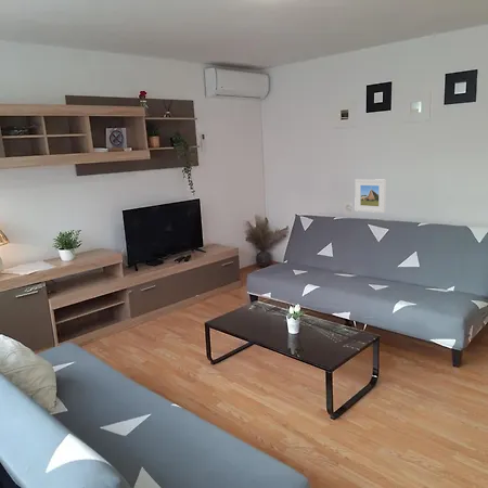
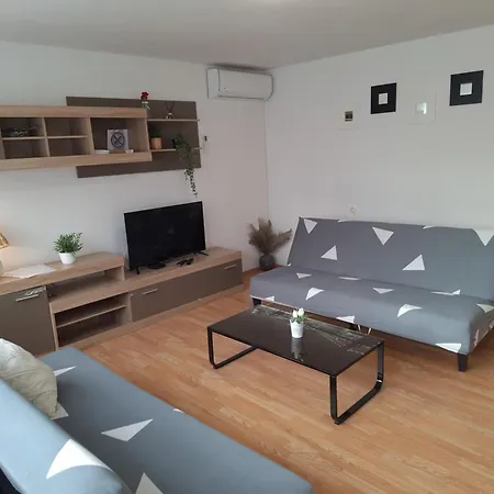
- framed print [354,178,386,214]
